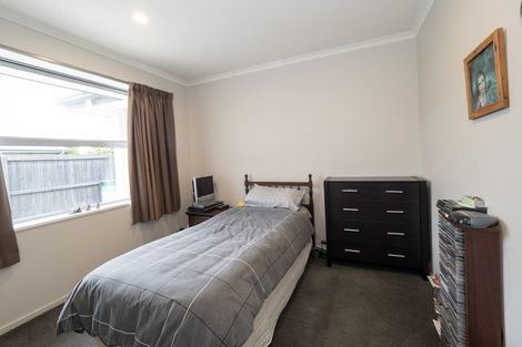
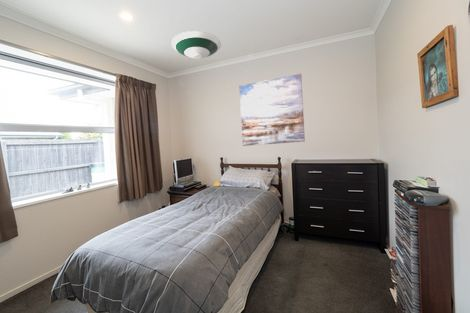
+ wall art [238,73,306,147]
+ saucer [170,30,222,60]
